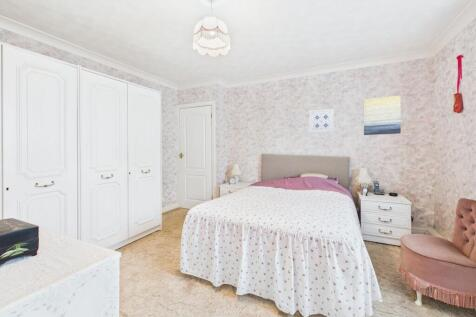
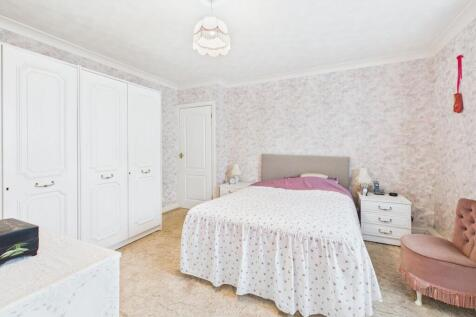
- wall art [309,108,335,134]
- wall art [363,95,402,136]
